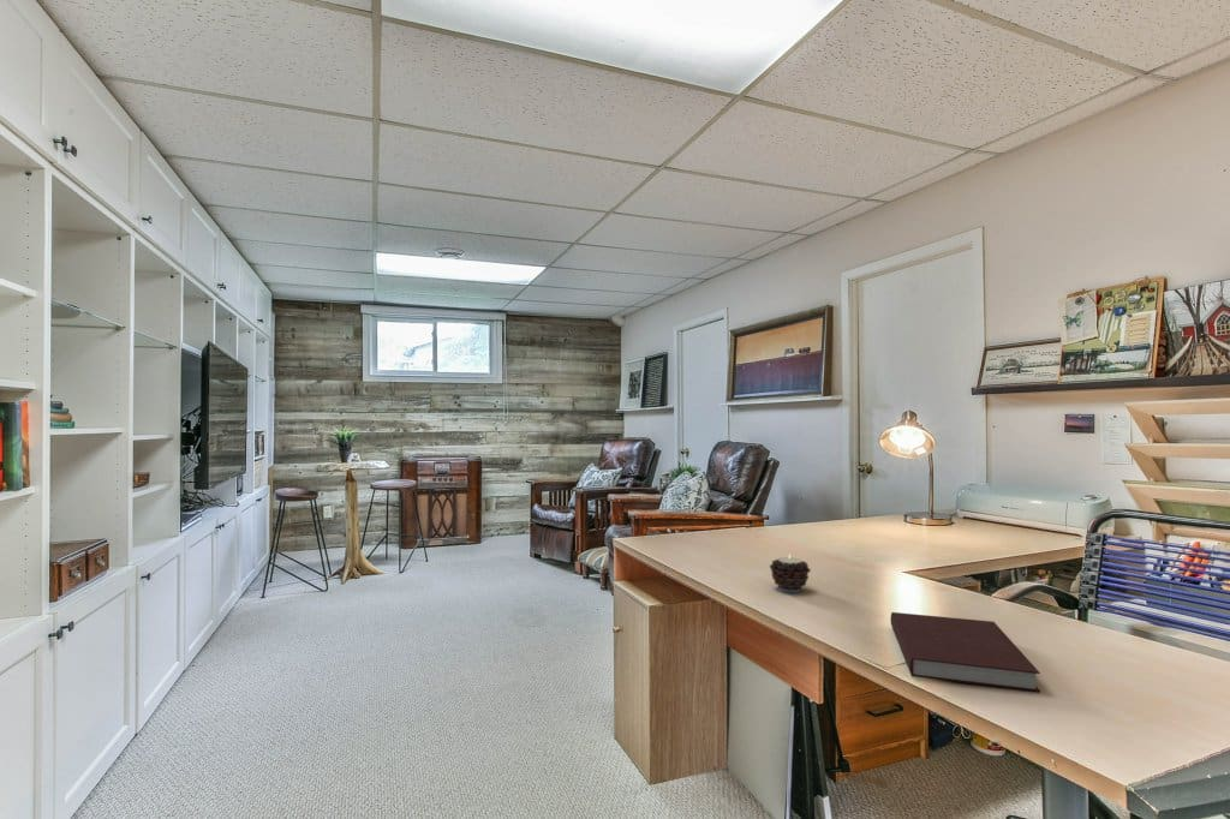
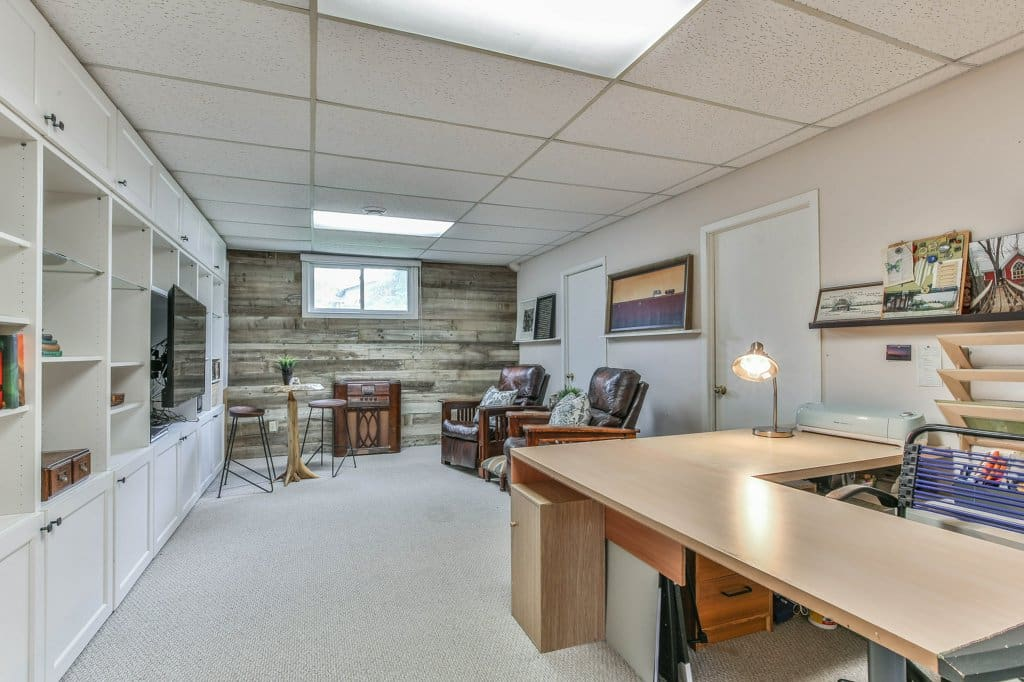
- notebook [889,611,1041,693]
- candle [769,554,812,593]
